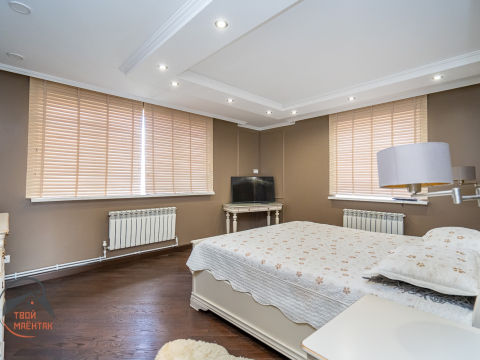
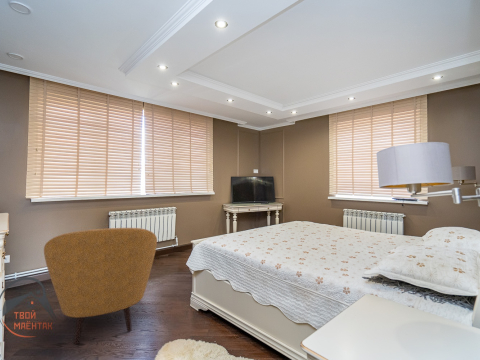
+ armchair [43,227,158,345]
